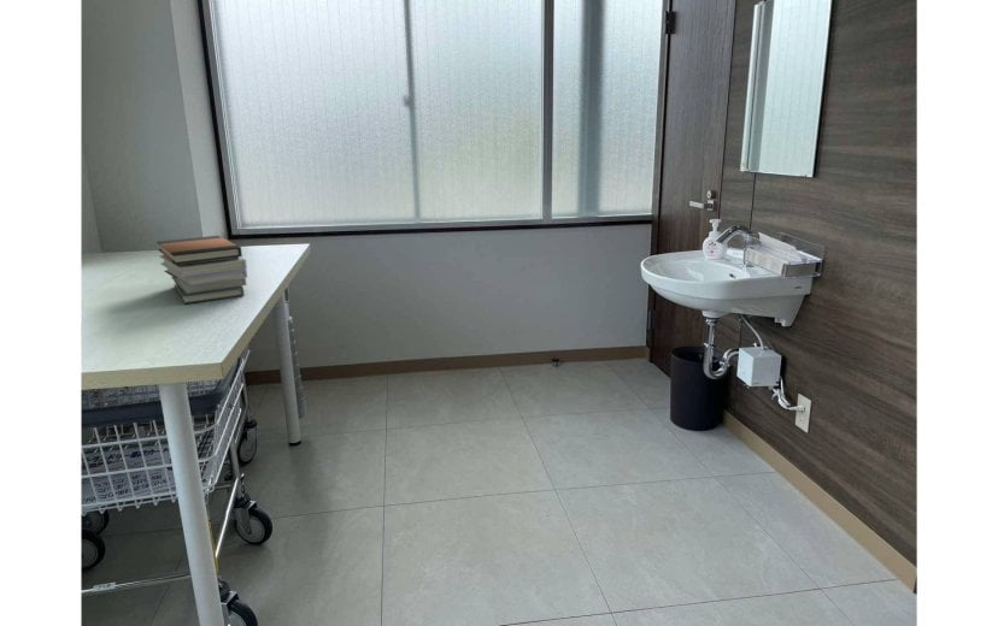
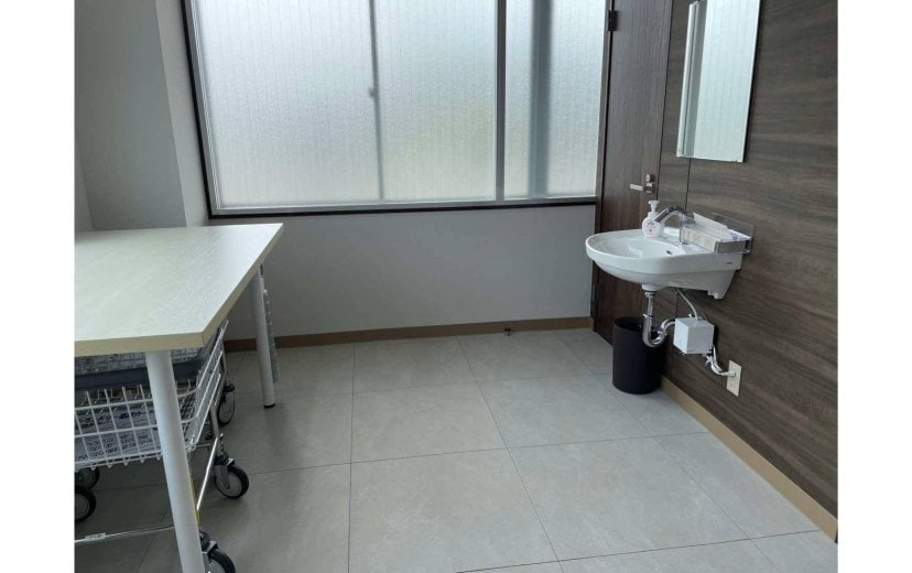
- book stack [155,235,248,305]
